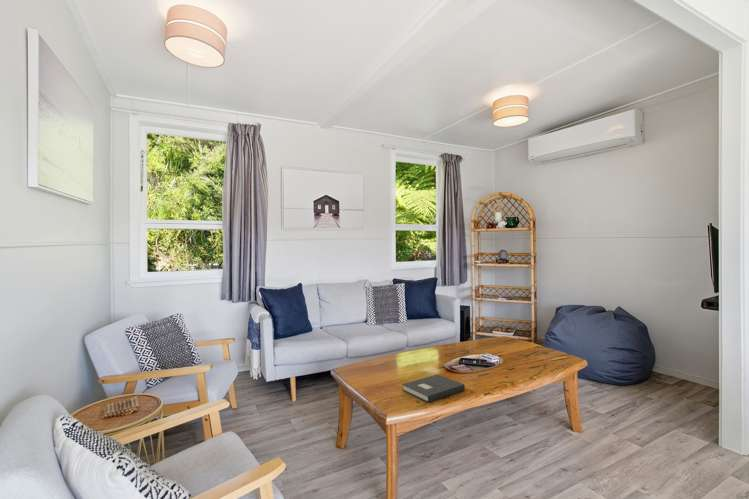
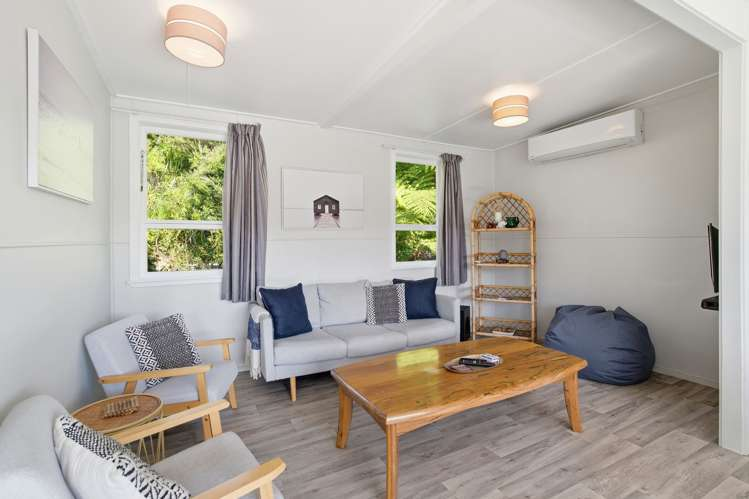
- book [401,374,466,403]
